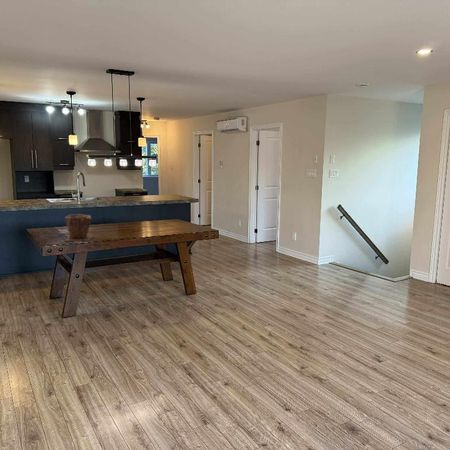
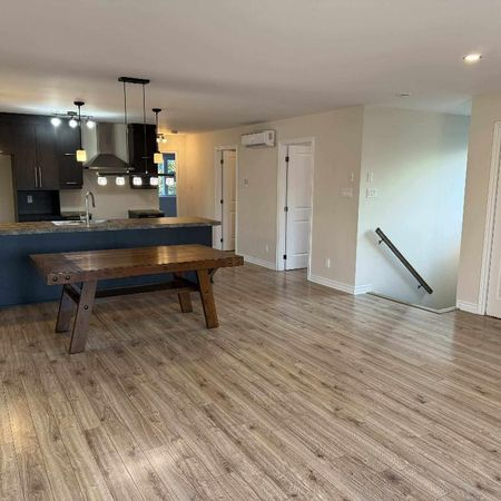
- plant pot [64,213,94,242]
